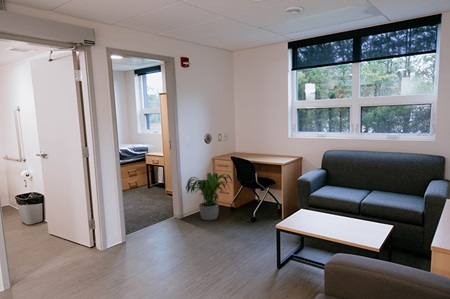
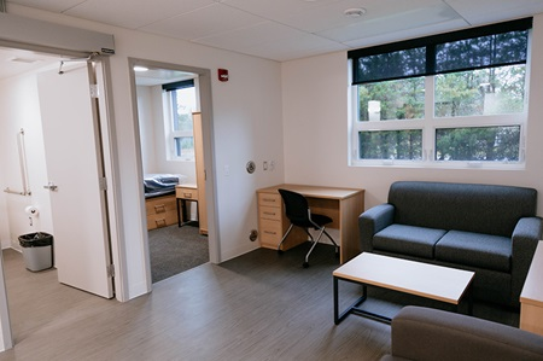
- potted plant [185,172,233,221]
